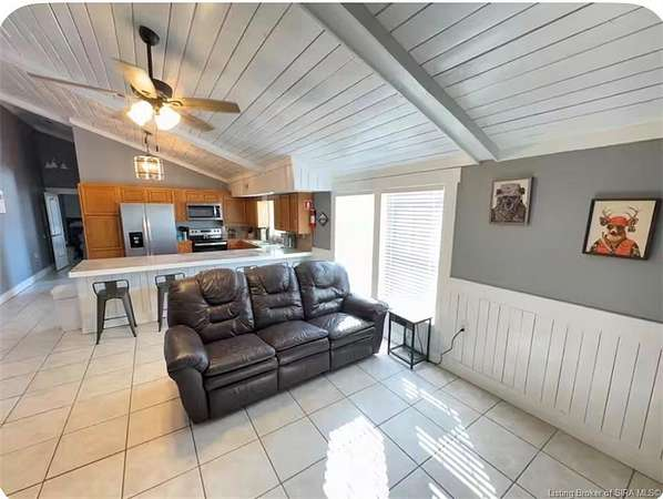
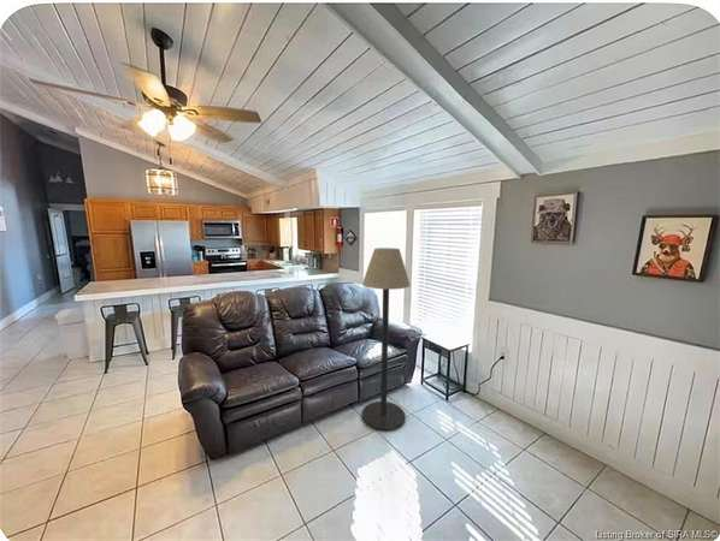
+ floor lamp [361,246,412,432]
